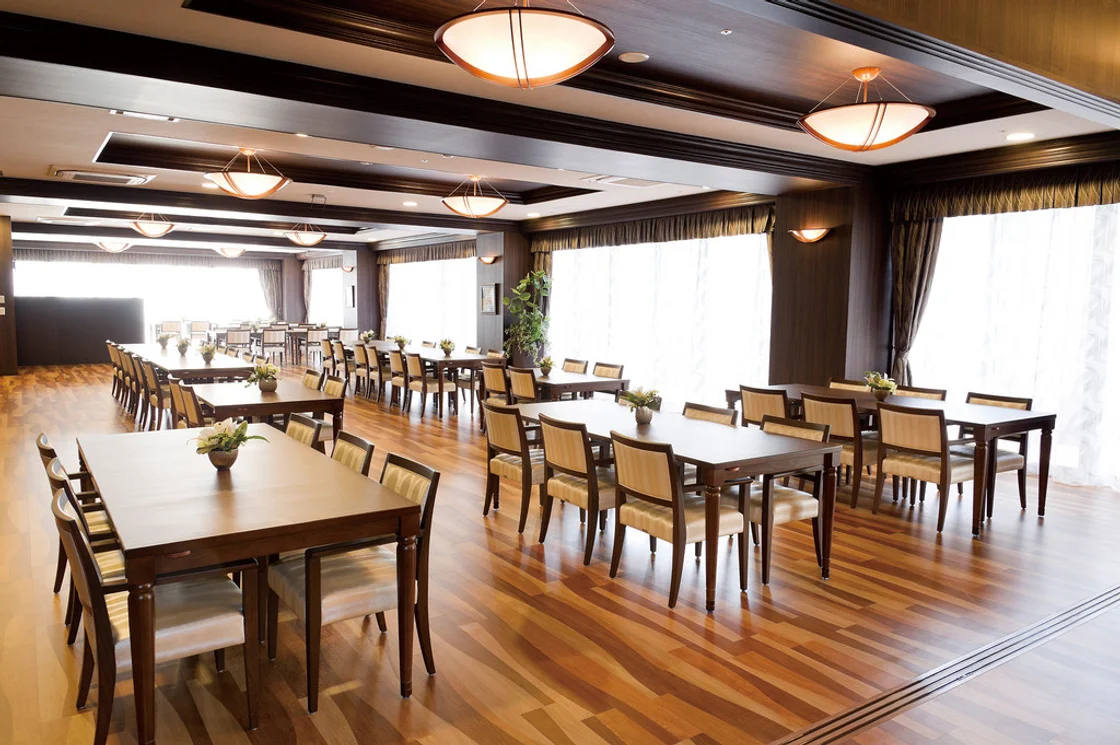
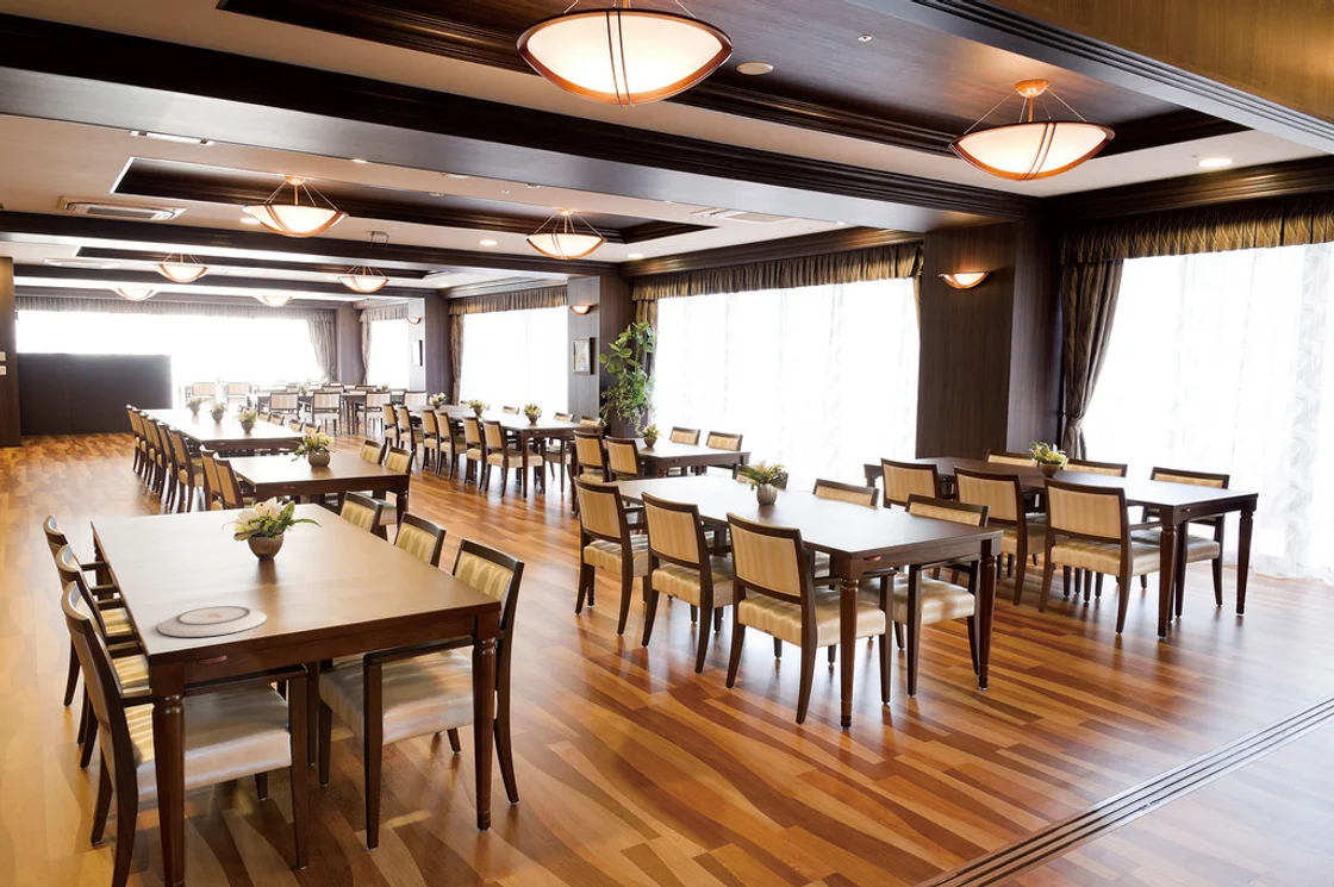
+ plate [157,605,268,638]
